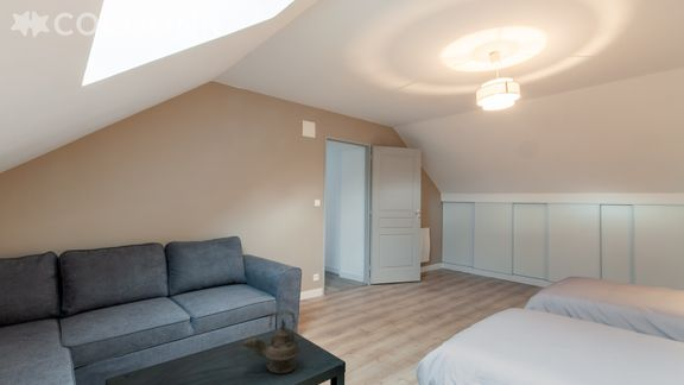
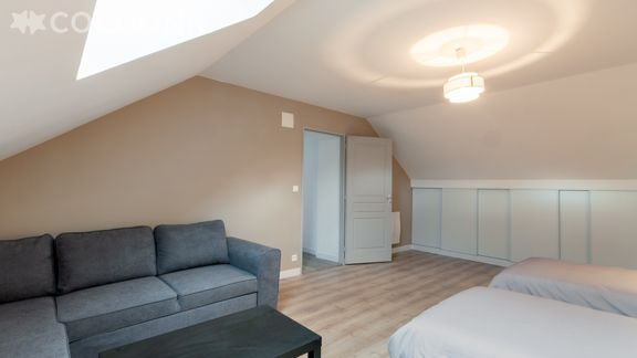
- teapot [241,310,302,374]
